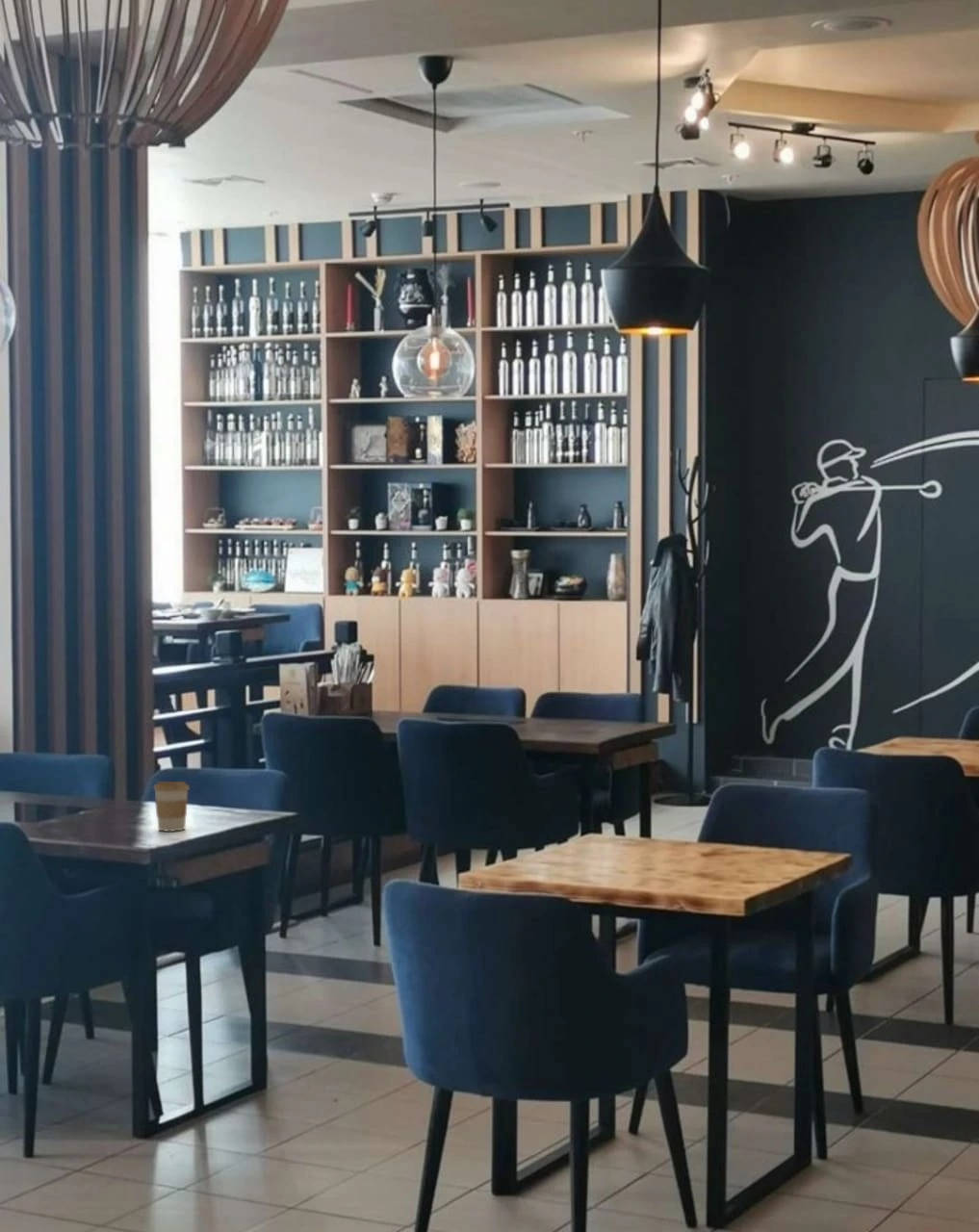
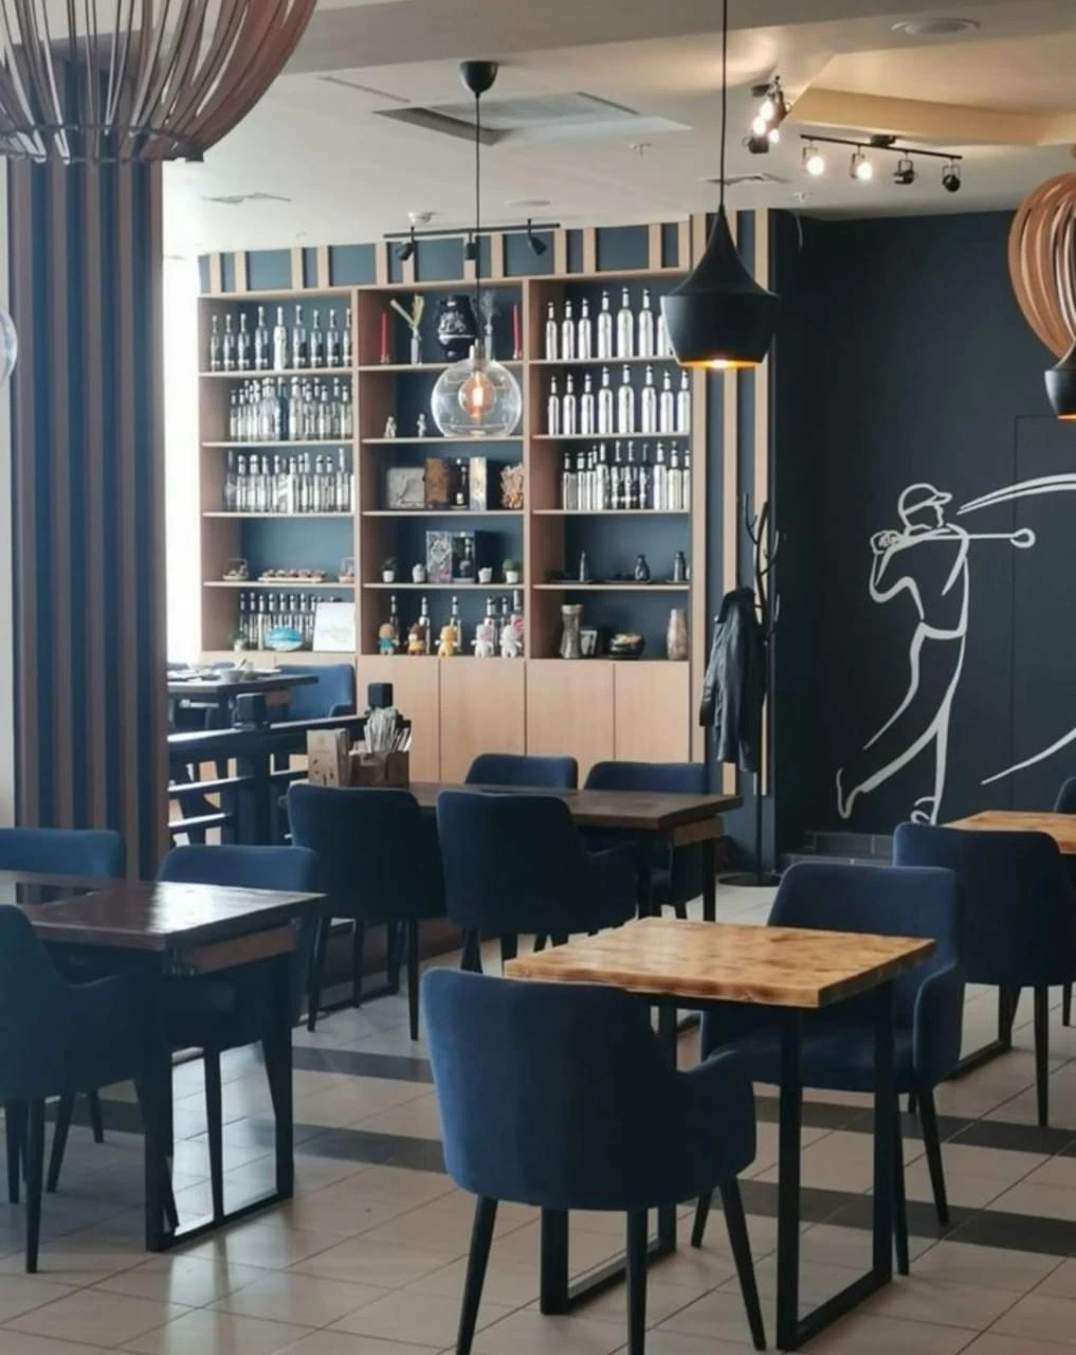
- coffee cup [152,781,191,833]
